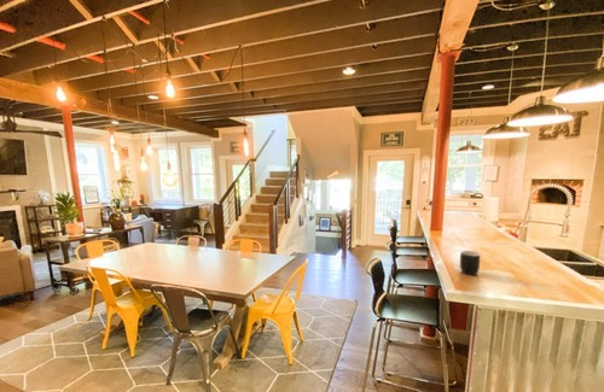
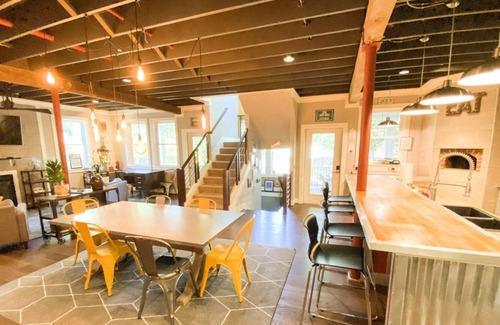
- mug [459,250,481,276]
